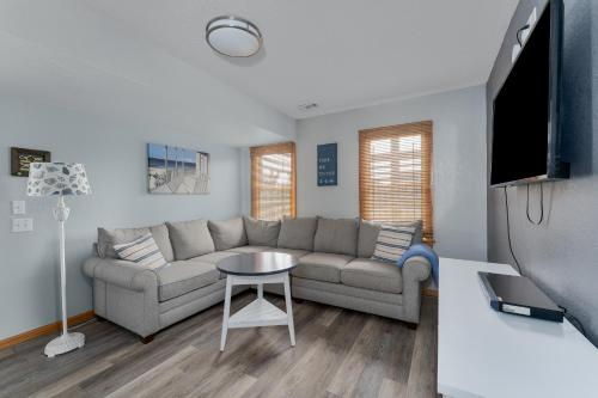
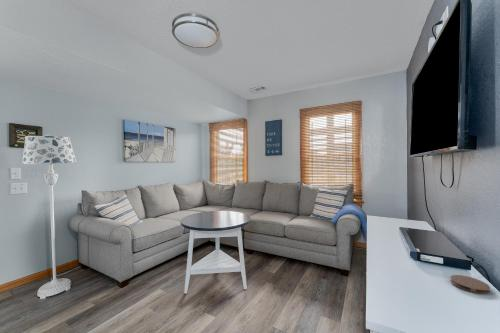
+ coaster [449,274,491,295]
